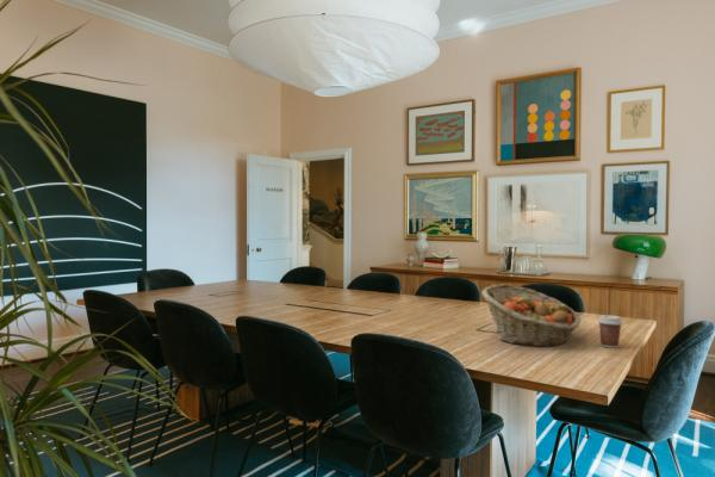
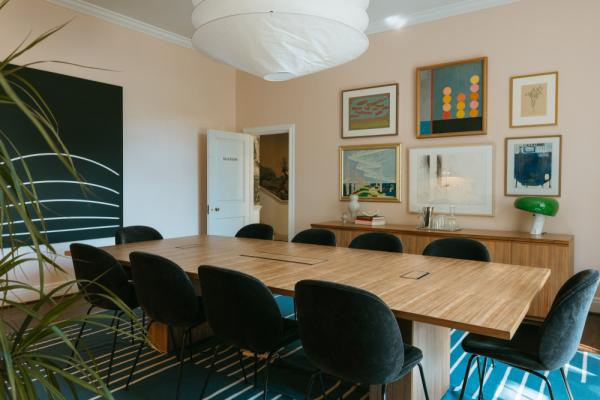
- fruit basket [480,284,582,347]
- coffee cup [597,314,624,349]
